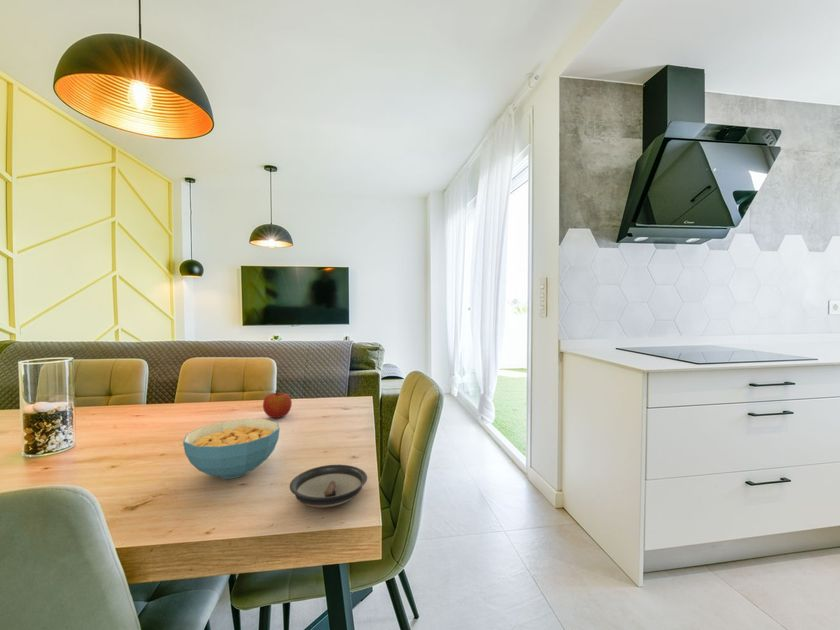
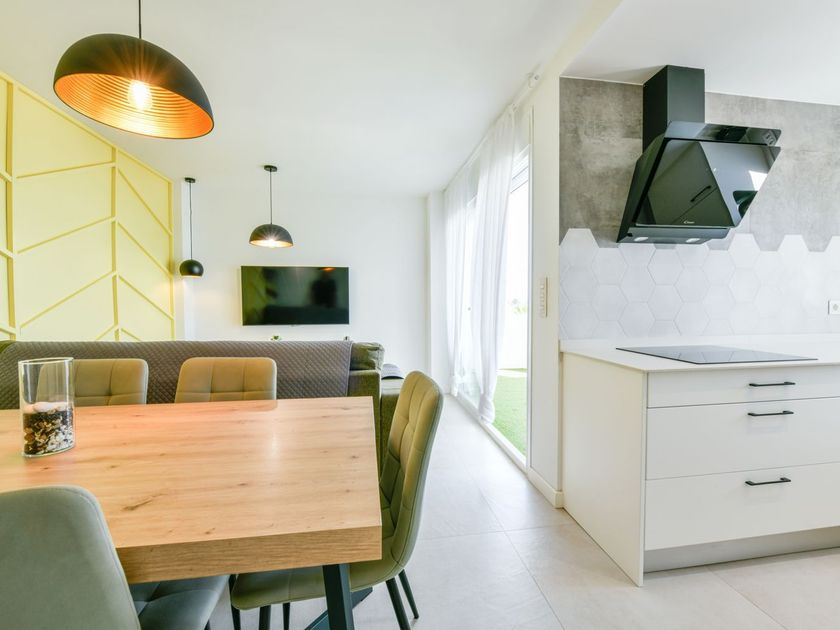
- cereal bowl [182,418,281,480]
- fruit [262,387,293,419]
- saucer [289,464,368,509]
